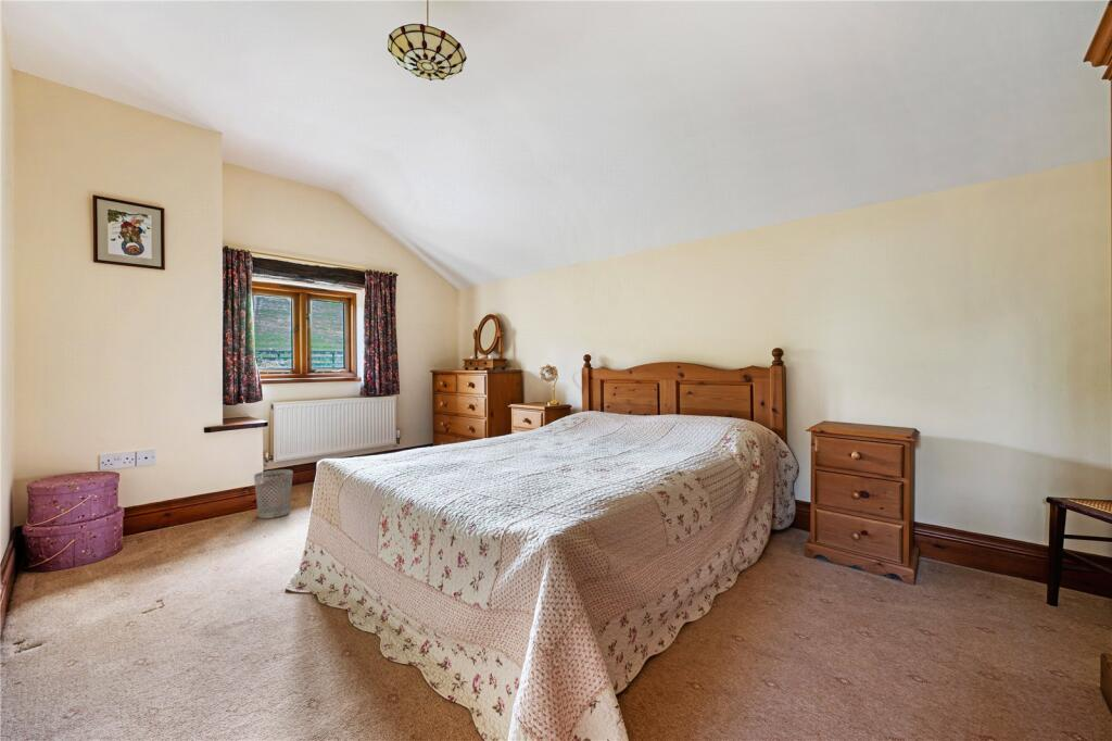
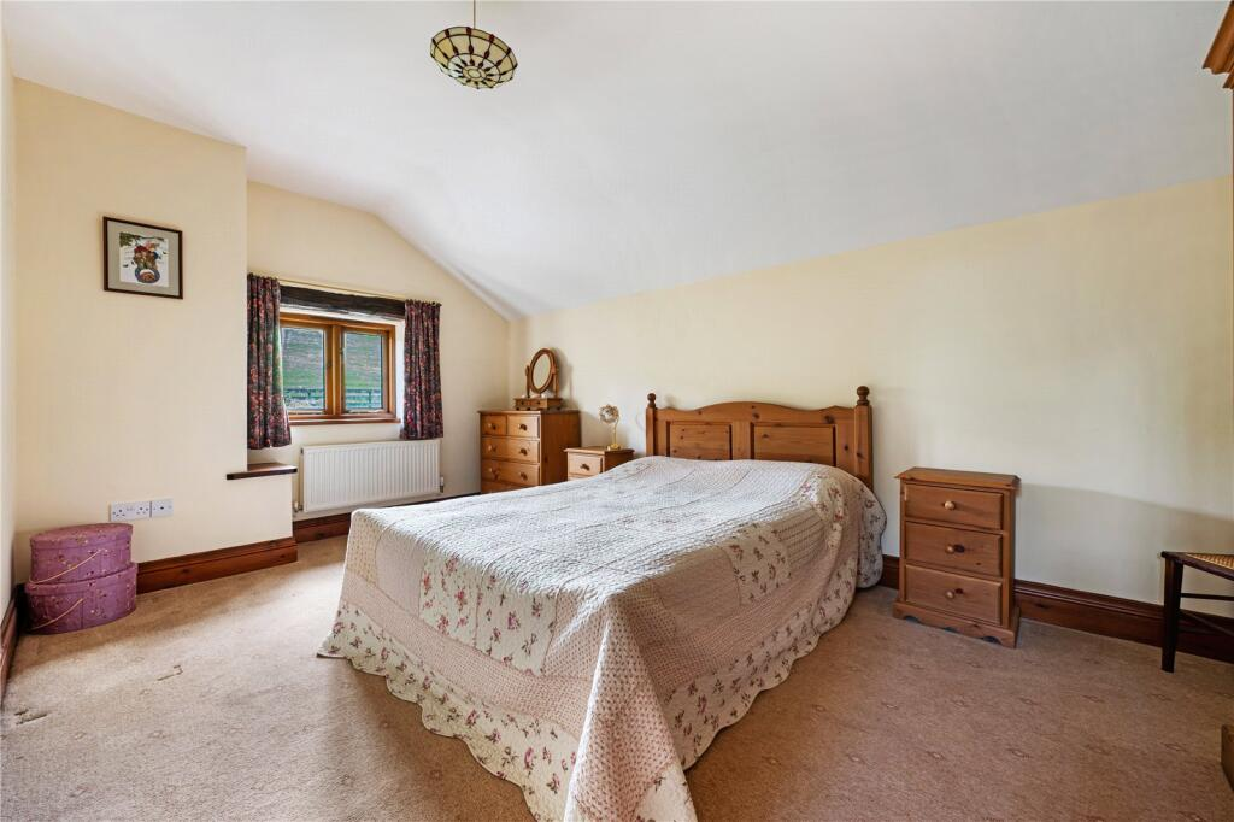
- wastebasket [253,468,294,519]
